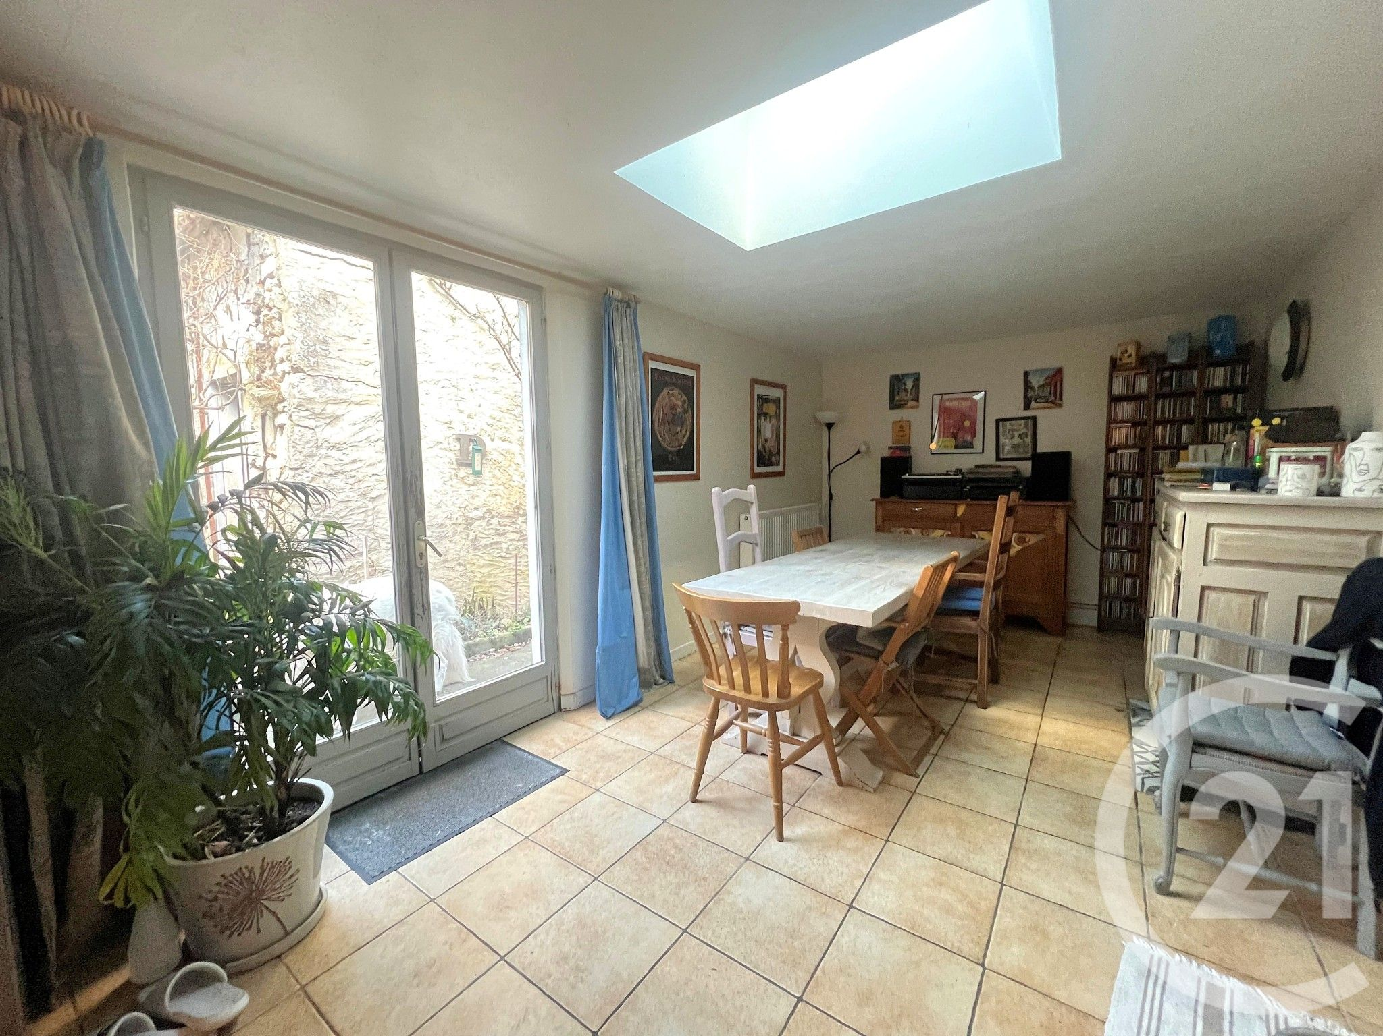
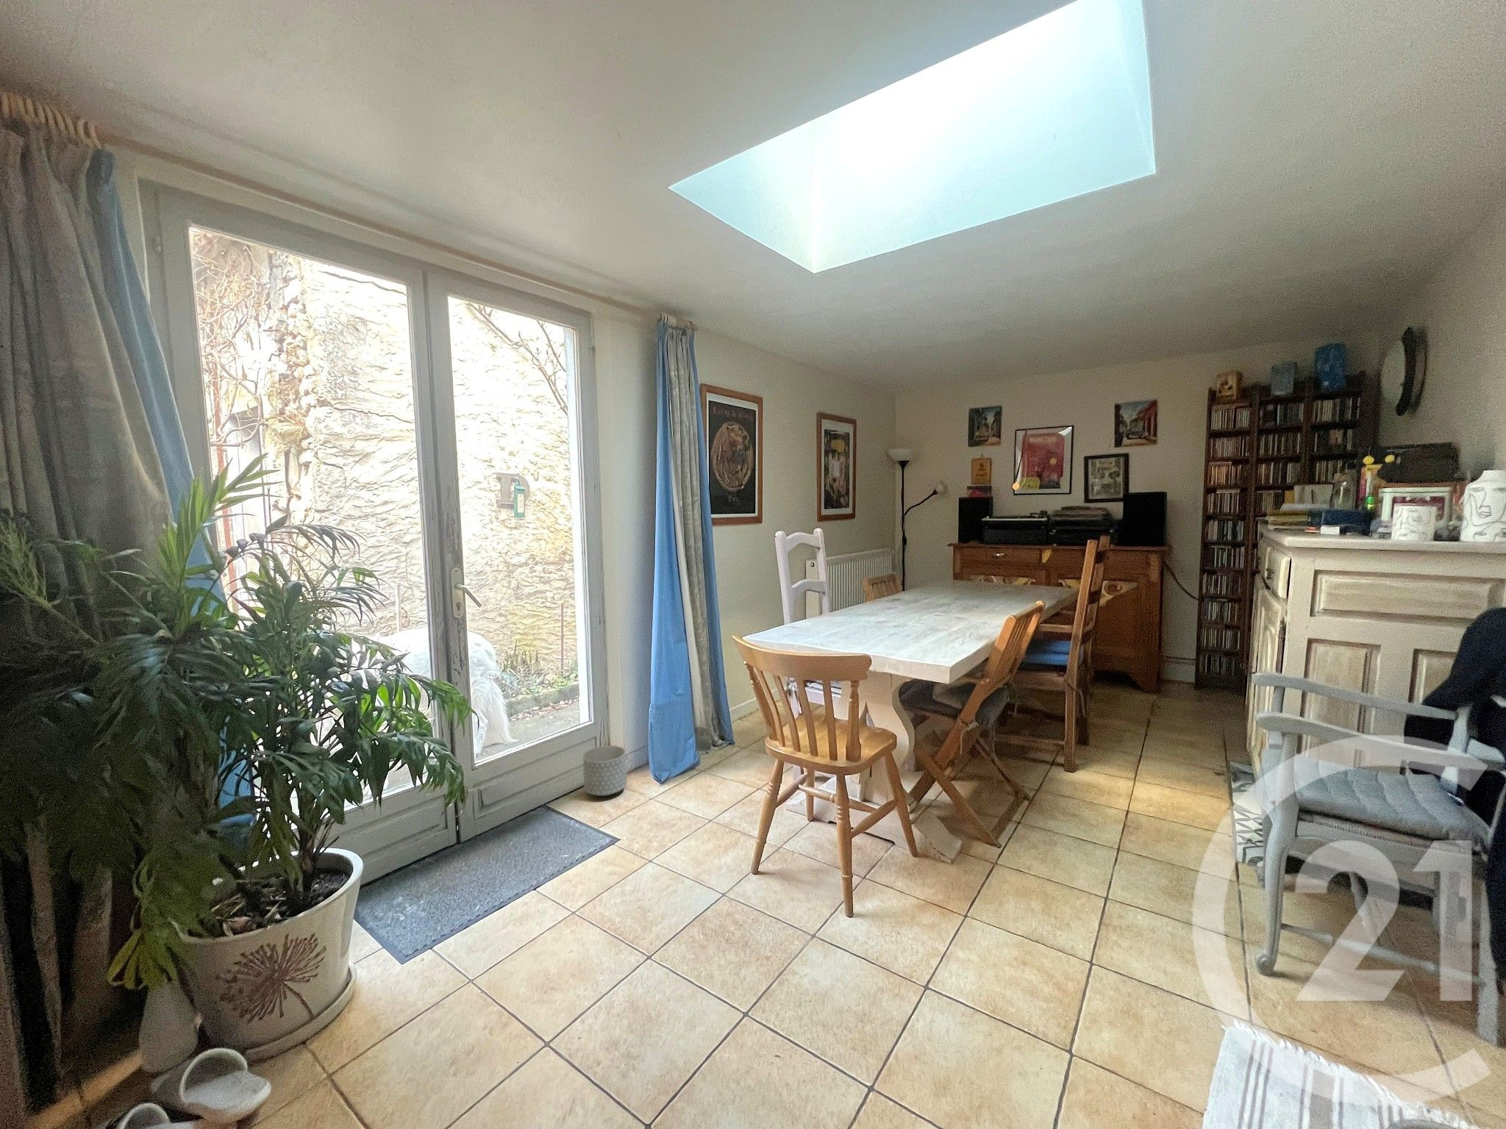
+ planter [582,745,628,797]
